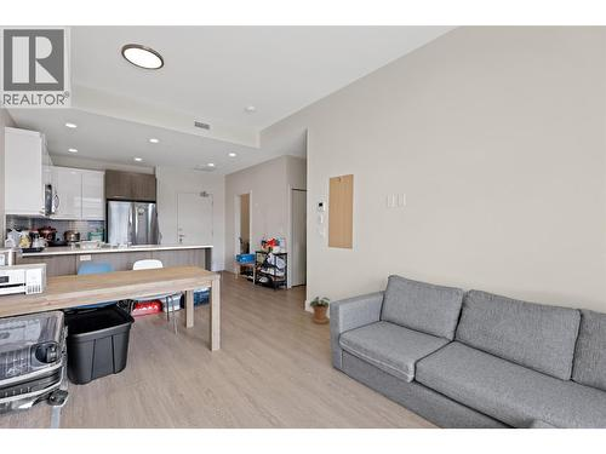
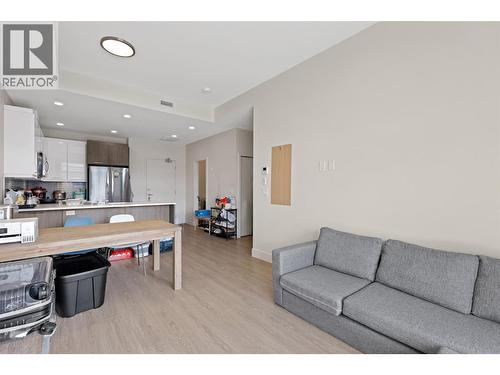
- potted plant [308,295,331,324]
